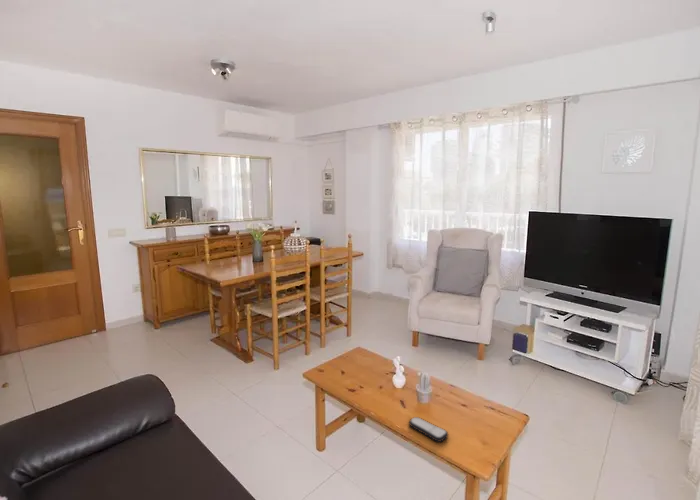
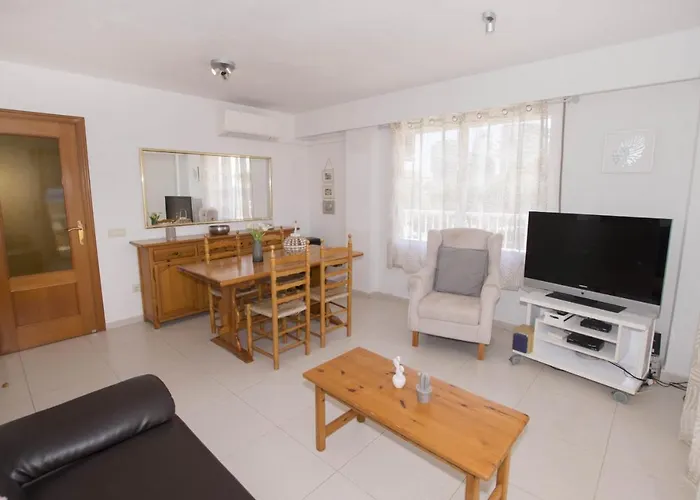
- remote control [408,416,449,443]
